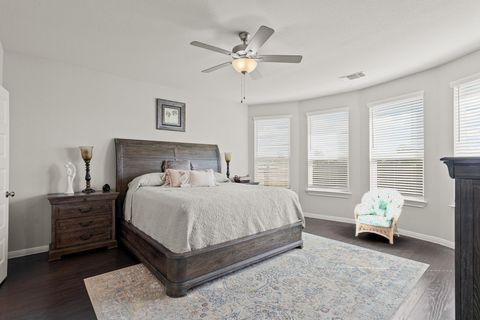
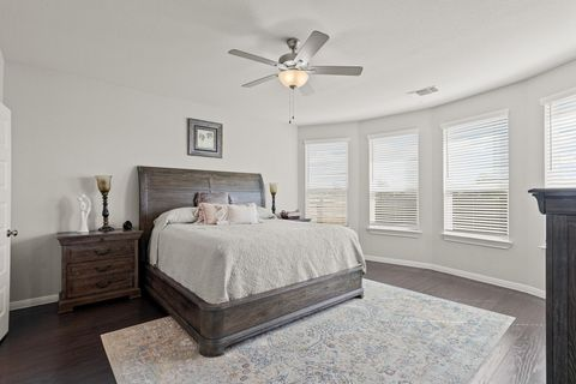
- armchair [354,187,405,245]
